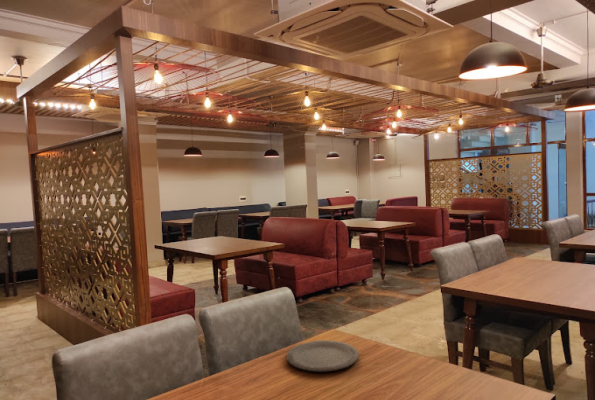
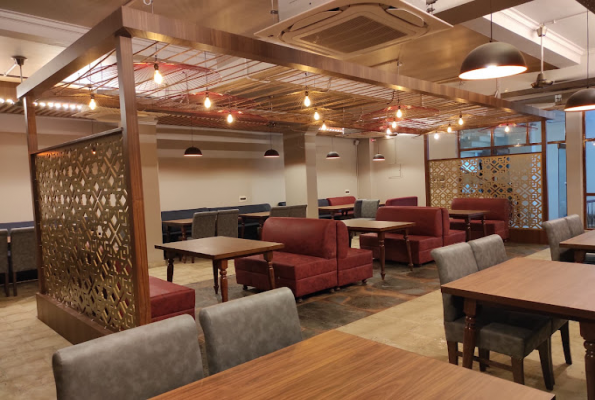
- plate [285,339,360,372]
